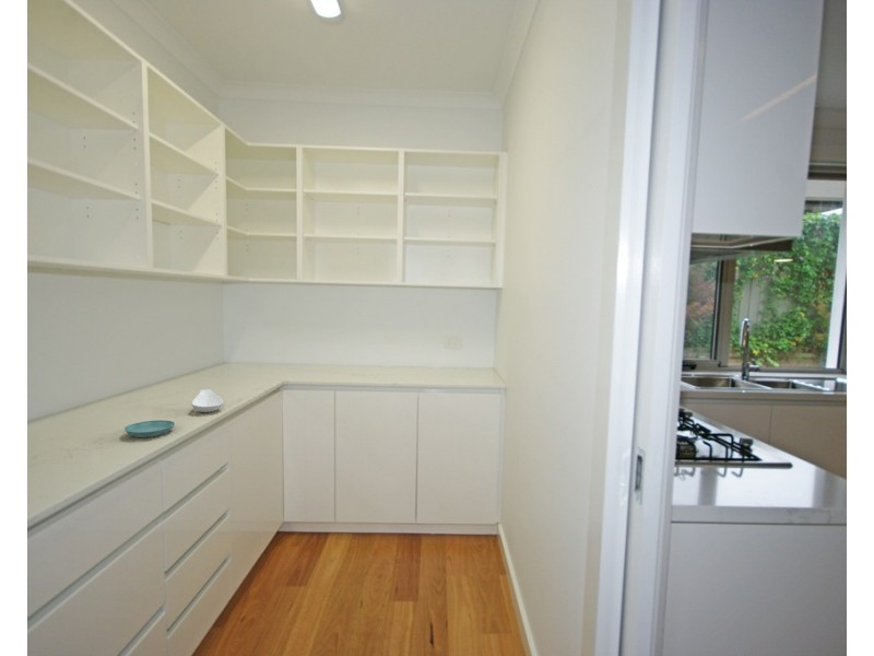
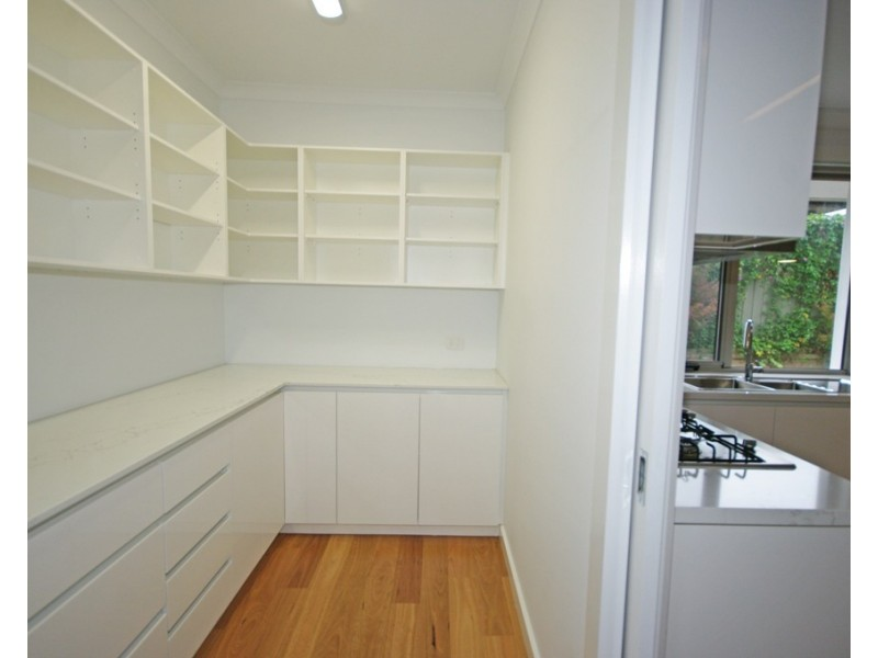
- spoon rest [190,388,224,413]
- saucer [123,419,176,438]
